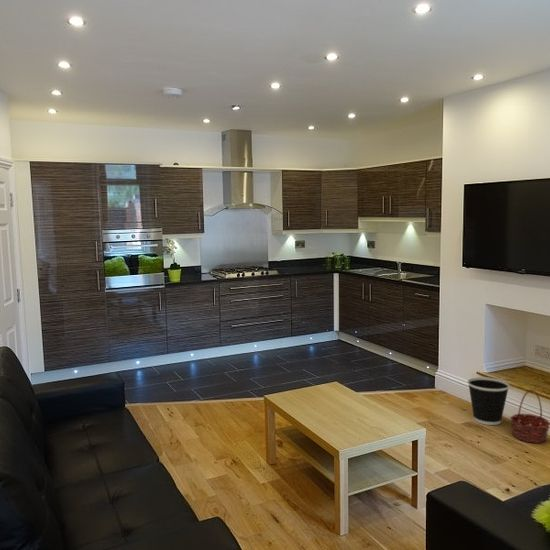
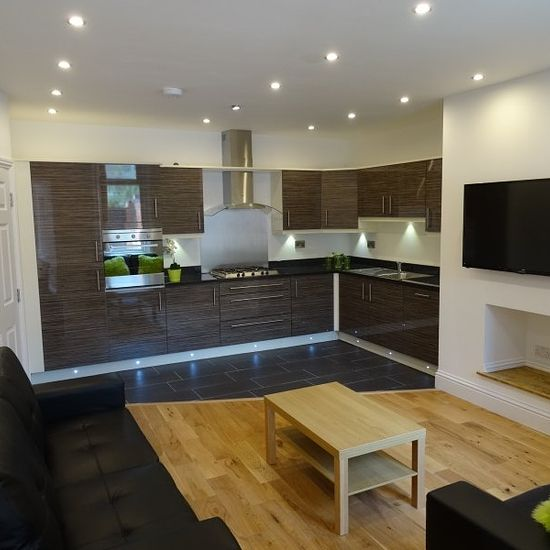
- basket [509,389,550,444]
- wastebasket [466,376,511,426]
